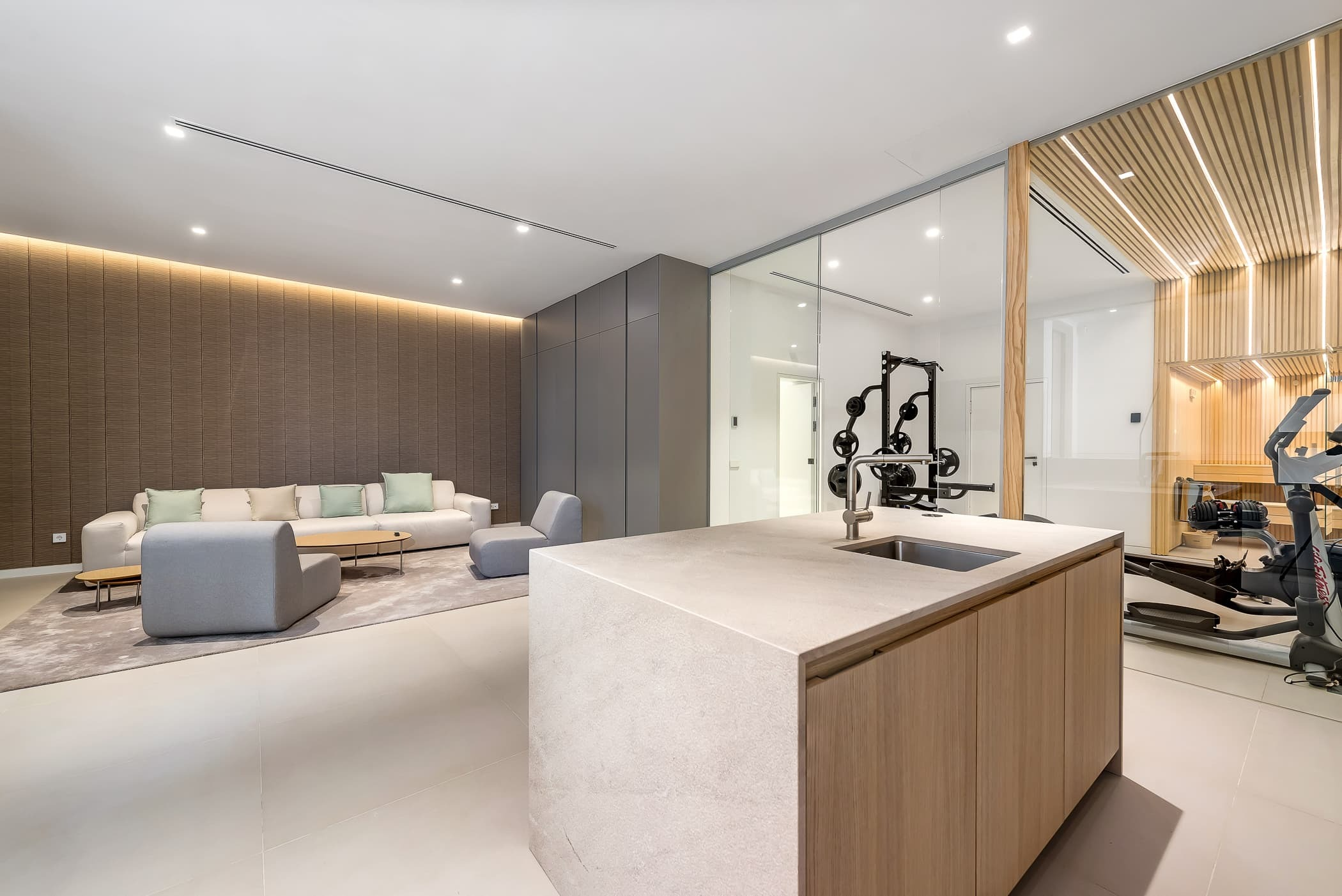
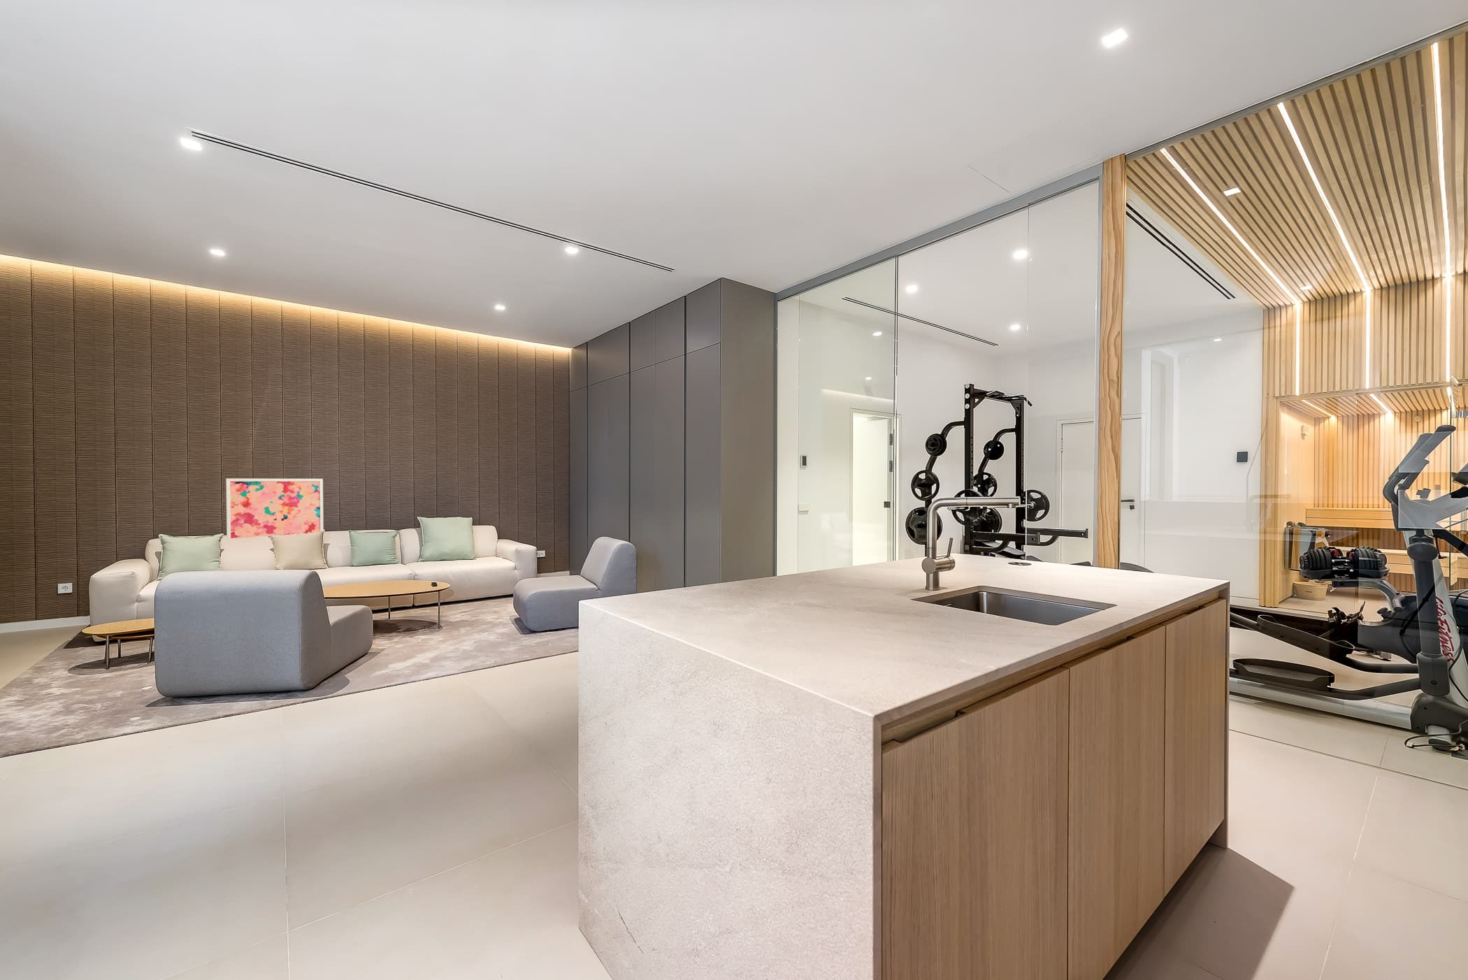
+ wall art [225,478,325,538]
